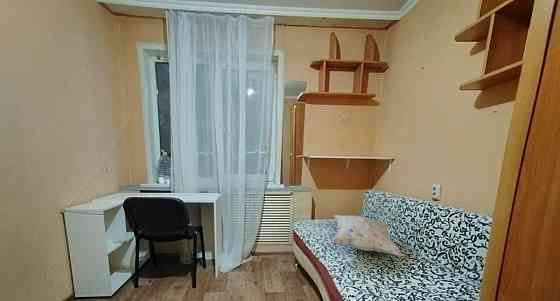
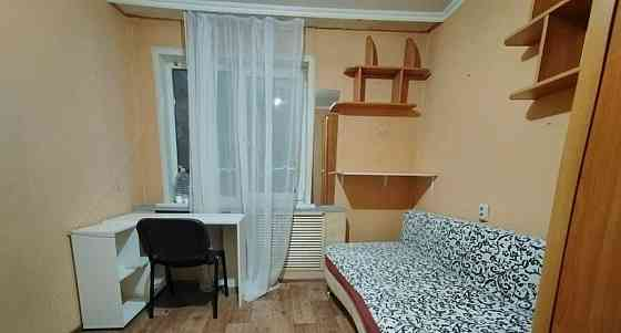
- decorative pillow [329,214,404,257]
